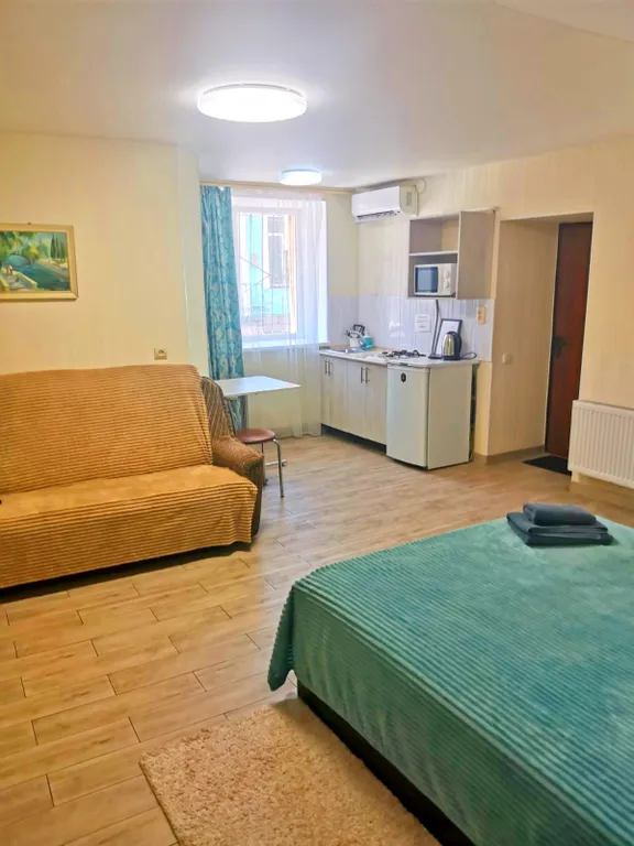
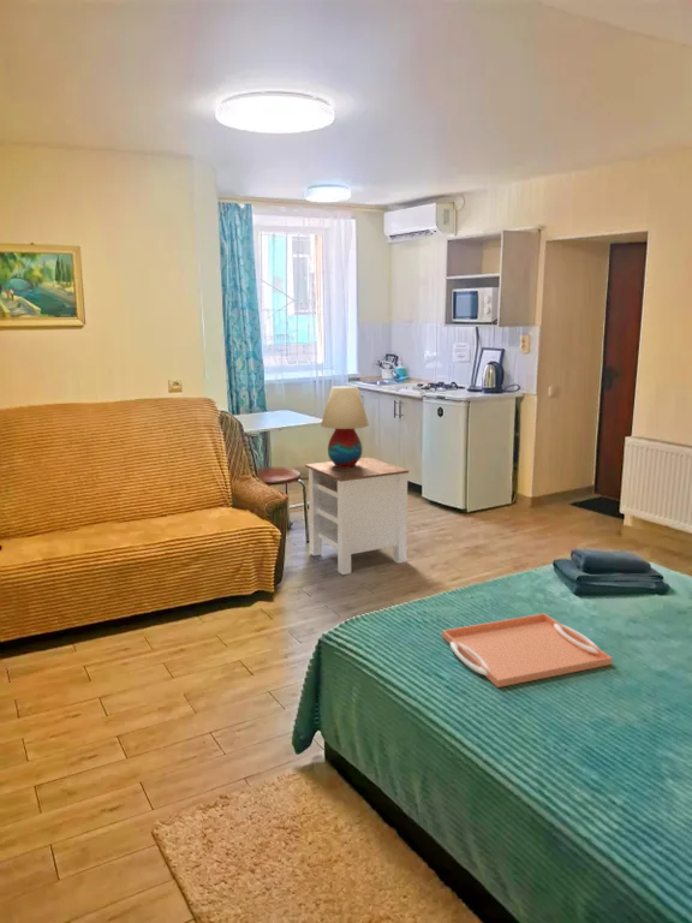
+ side table [304,455,410,576]
+ table lamp [320,385,370,468]
+ serving tray [441,612,613,689]
